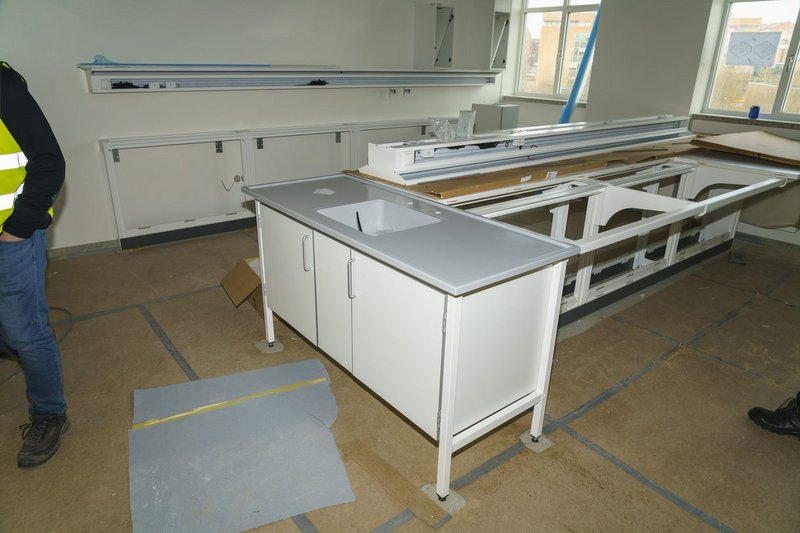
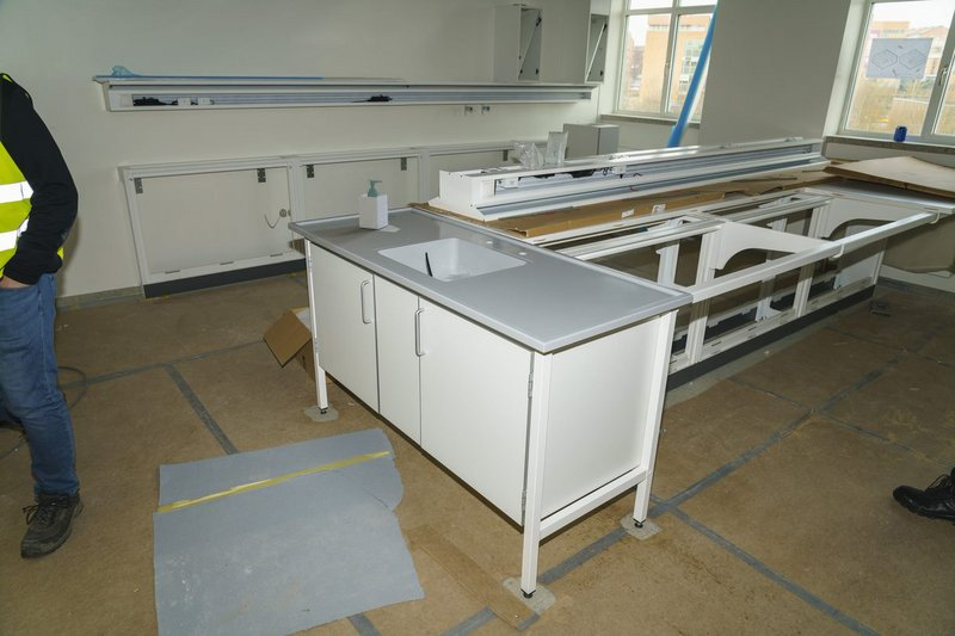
+ soap bottle [357,178,389,230]
